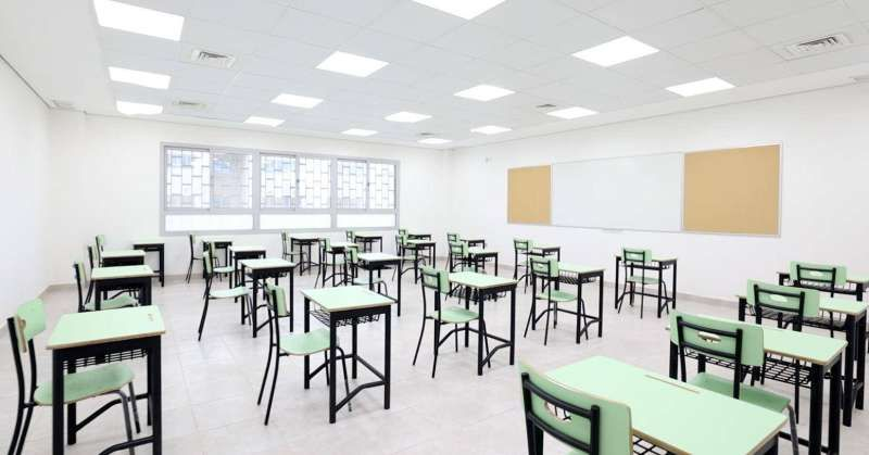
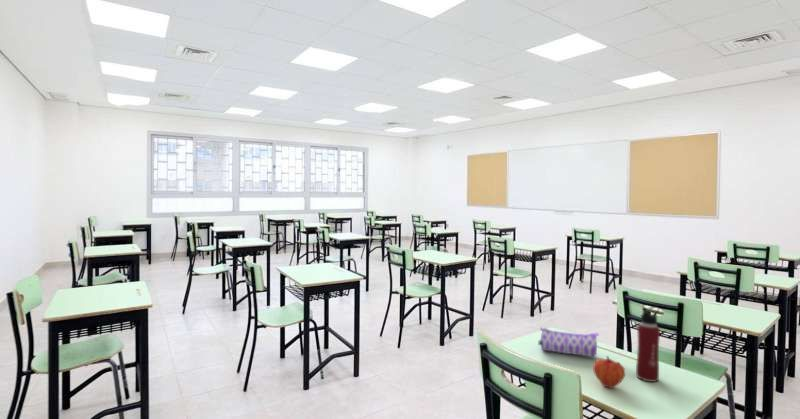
+ water bottle [635,305,661,383]
+ fruit [592,355,626,390]
+ pencil case [537,326,600,358]
